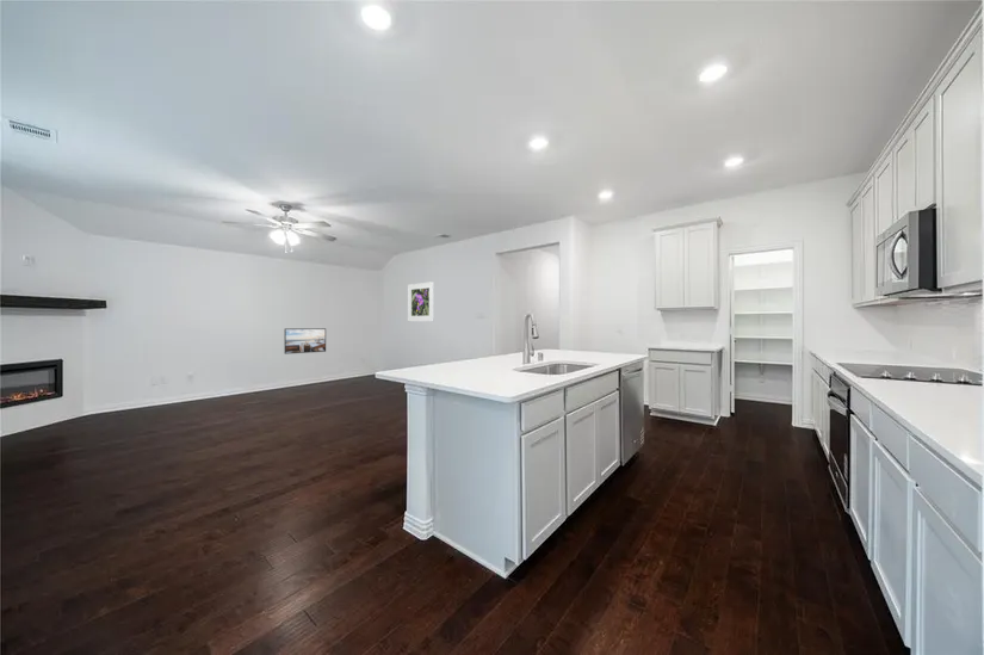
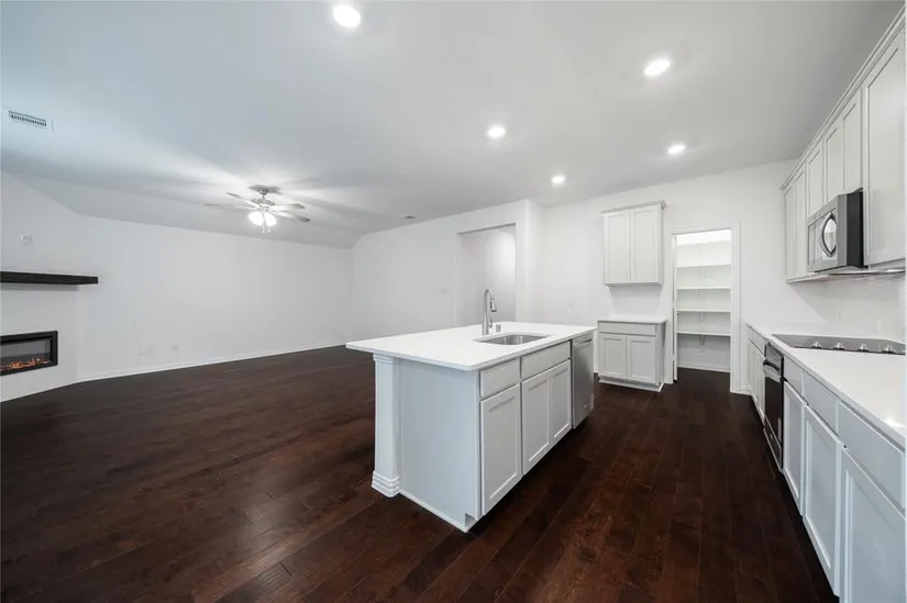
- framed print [284,327,327,356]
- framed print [407,280,435,322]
